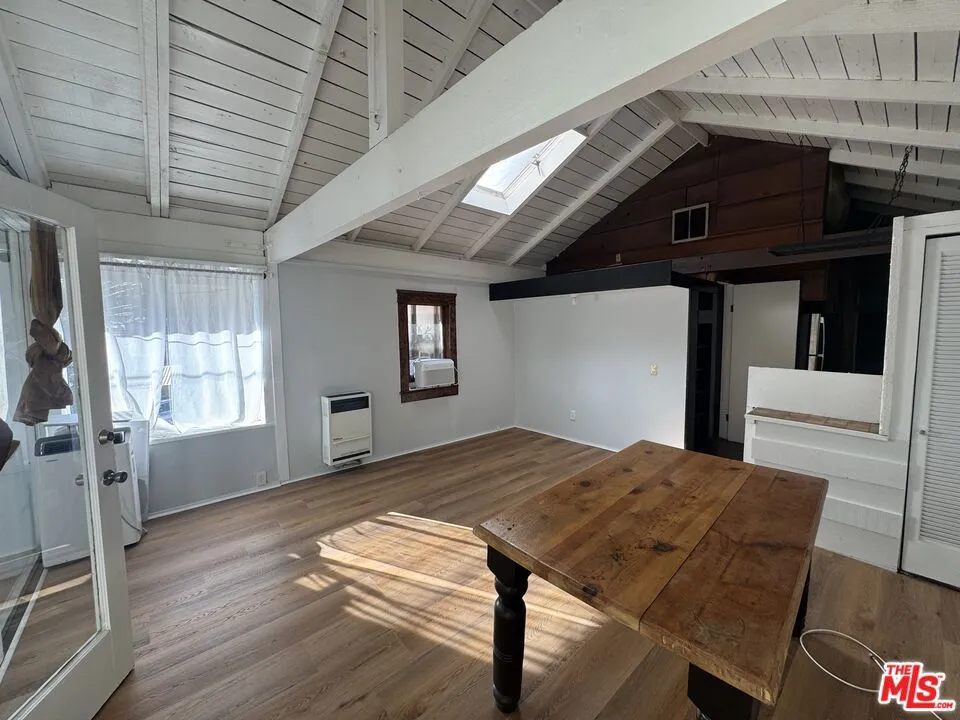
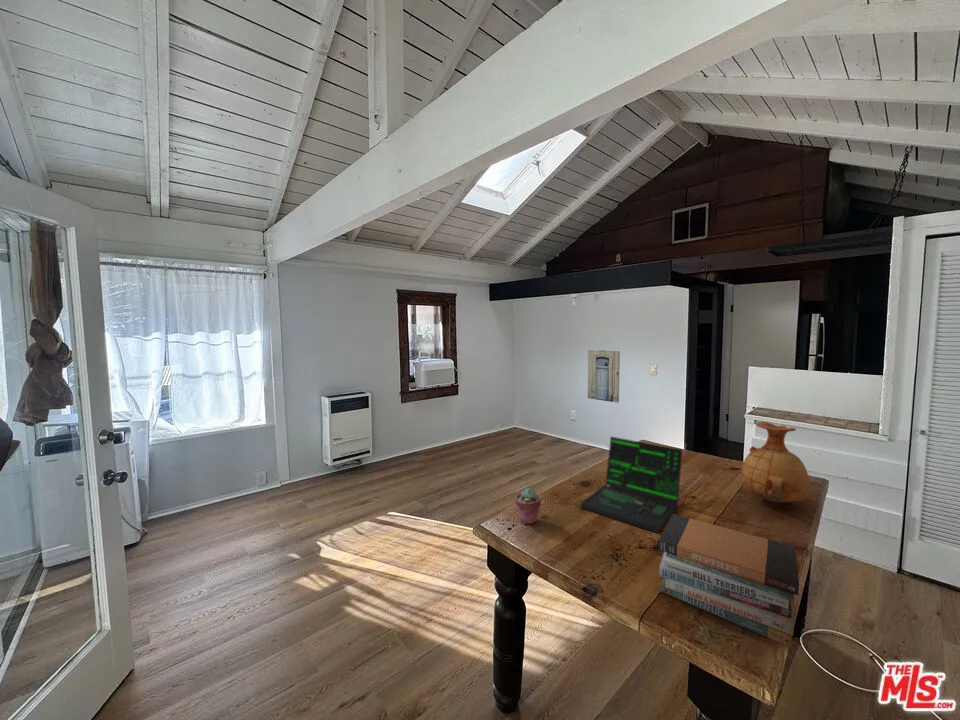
+ book stack [657,513,800,648]
+ wall art [587,349,621,404]
+ potted succulent [514,487,542,526]
+ laptop [579,436,704,534]
+ vase [740,420,811,503]
